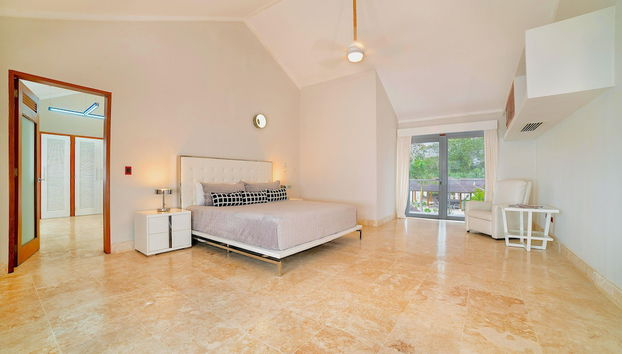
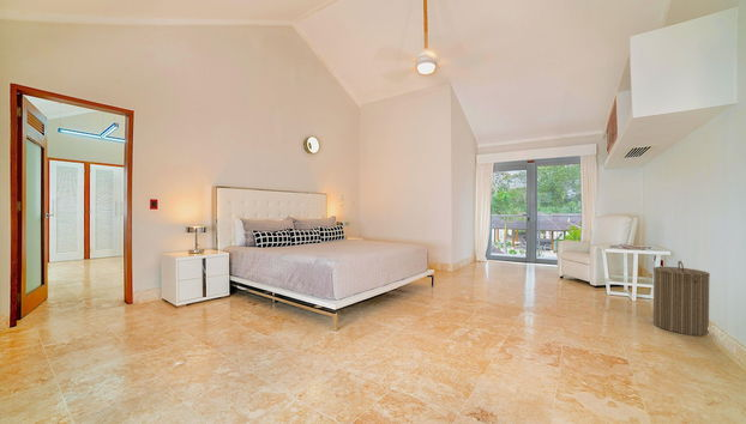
+ laundry hamper [652,260,711,337]
